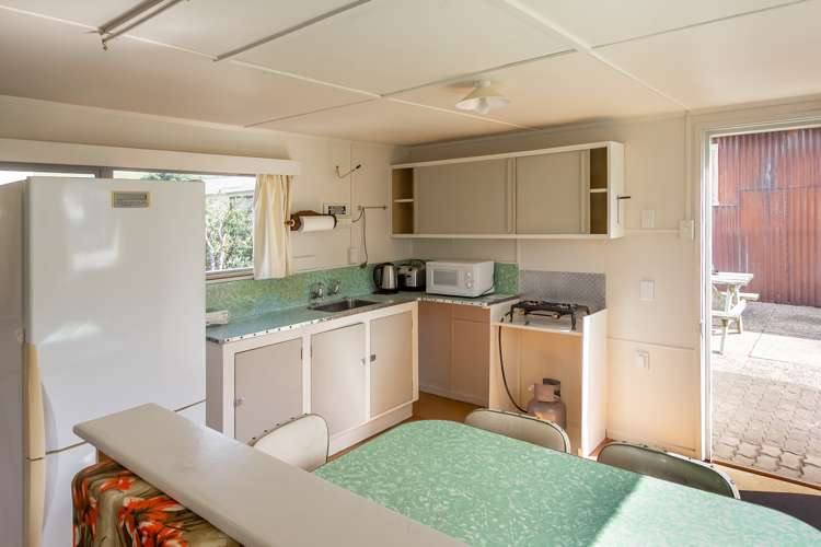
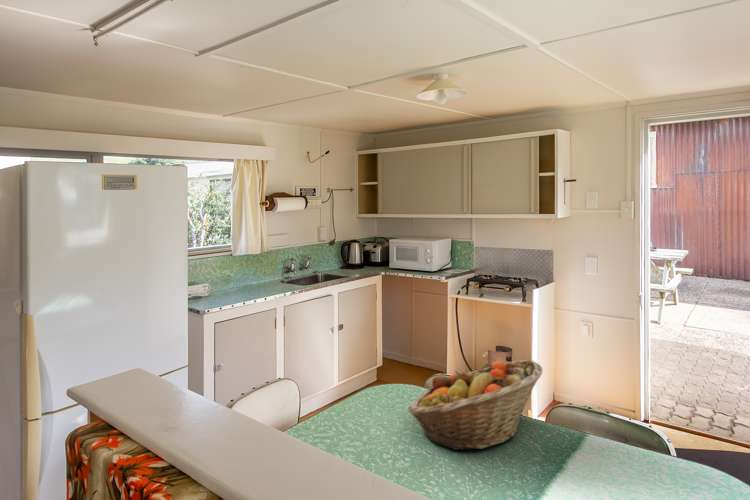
+ fruit basket [407,359,543,451]
